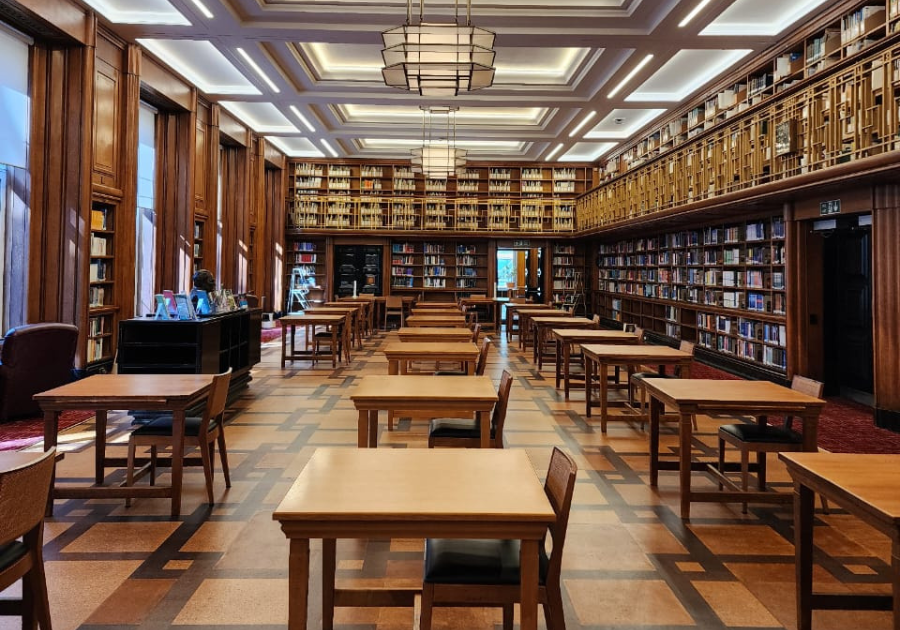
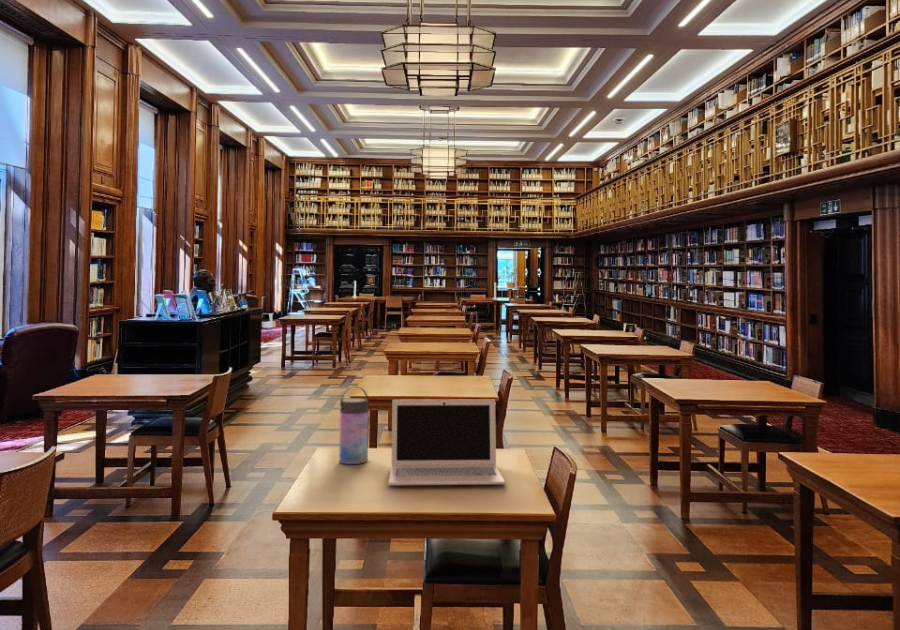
+ water bottle [338,385,370,465]
+ laptop [387,399,507,486]
